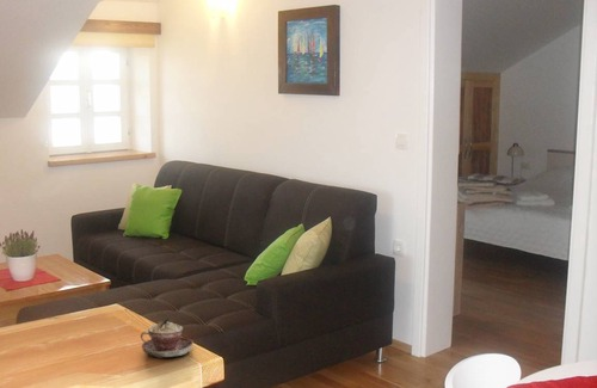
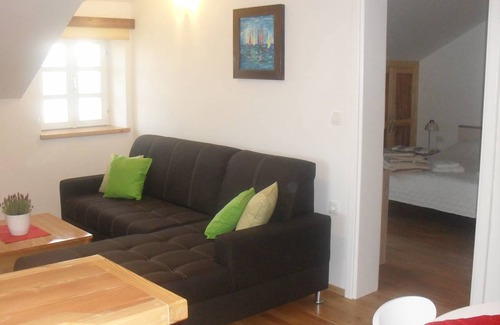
- teacup [140,318,195,359]
